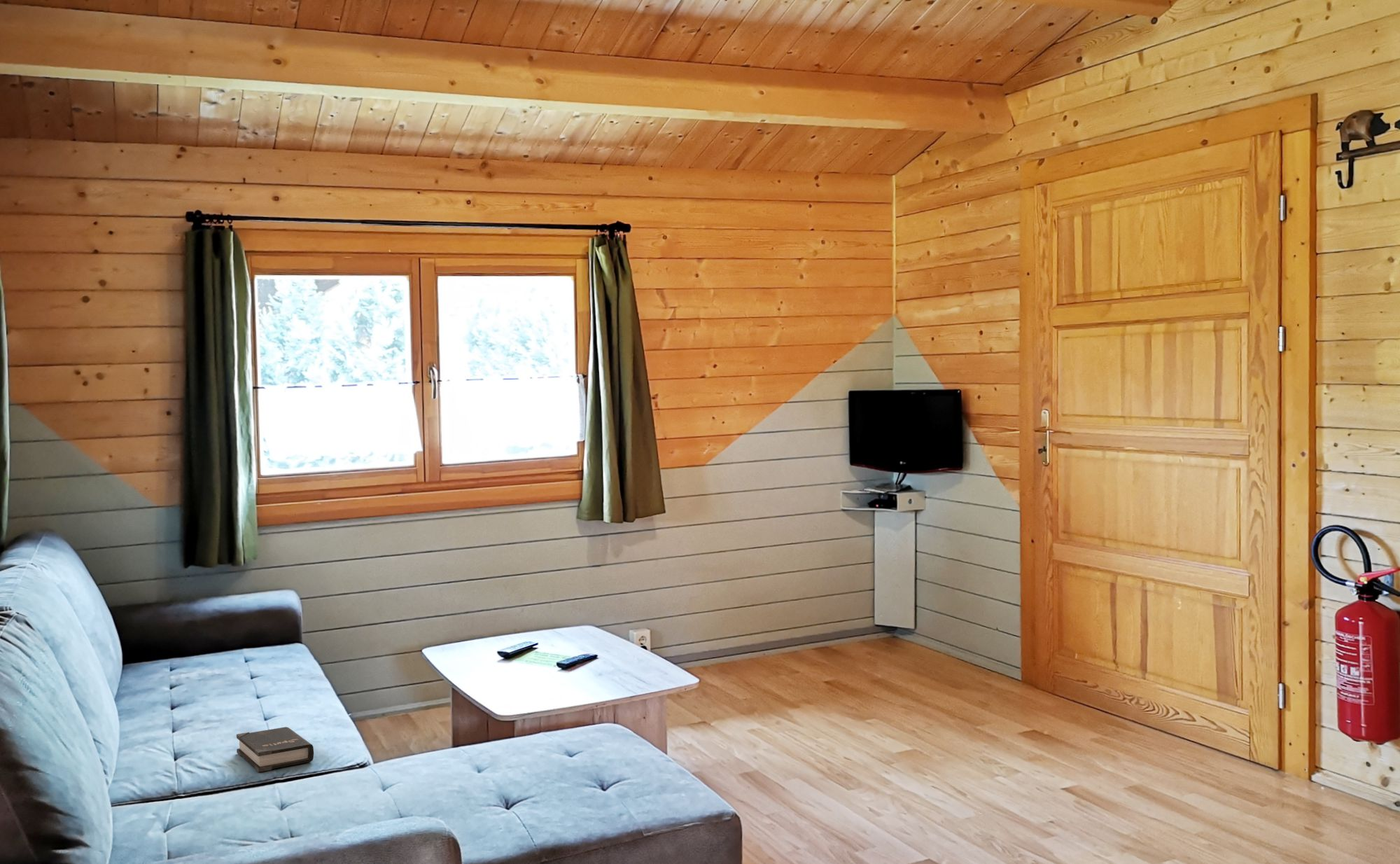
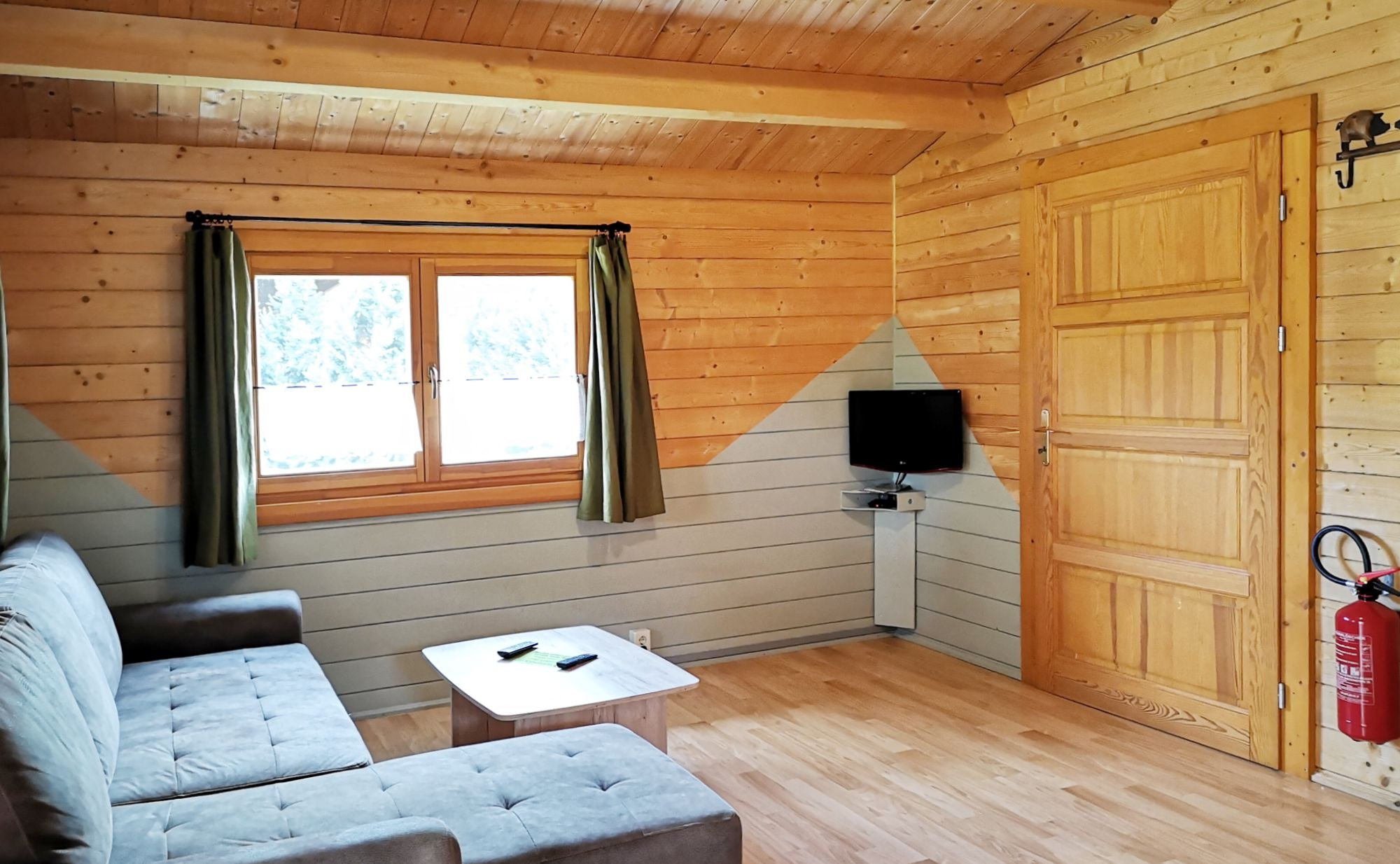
- hardback book [236,726,314,773]
